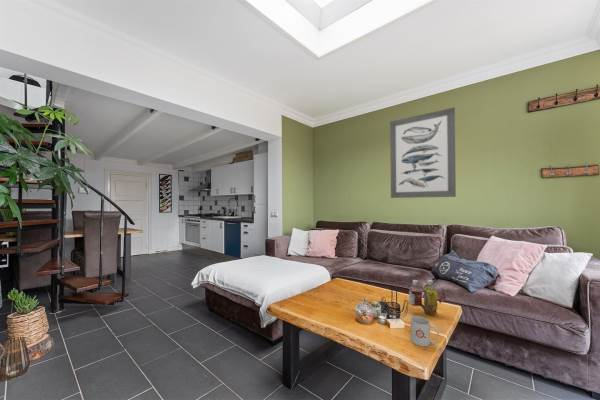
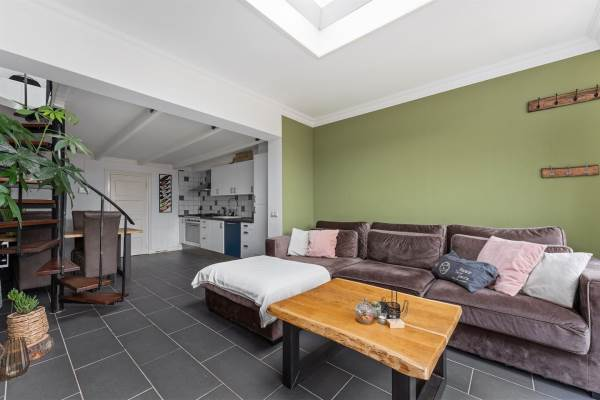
- mug [409,315,440,347]
- beverage bottle [408,279,447,317]
- wall art [389,106,457,199]
